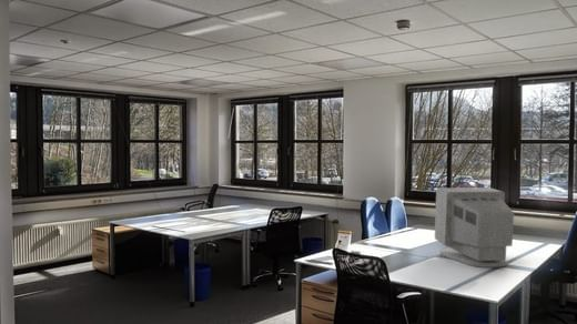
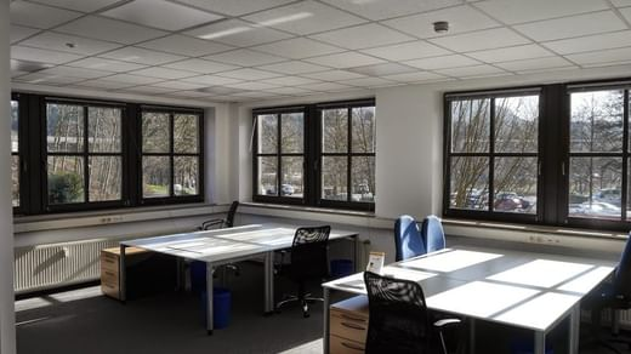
- computer monitor [434,186,515,269]
